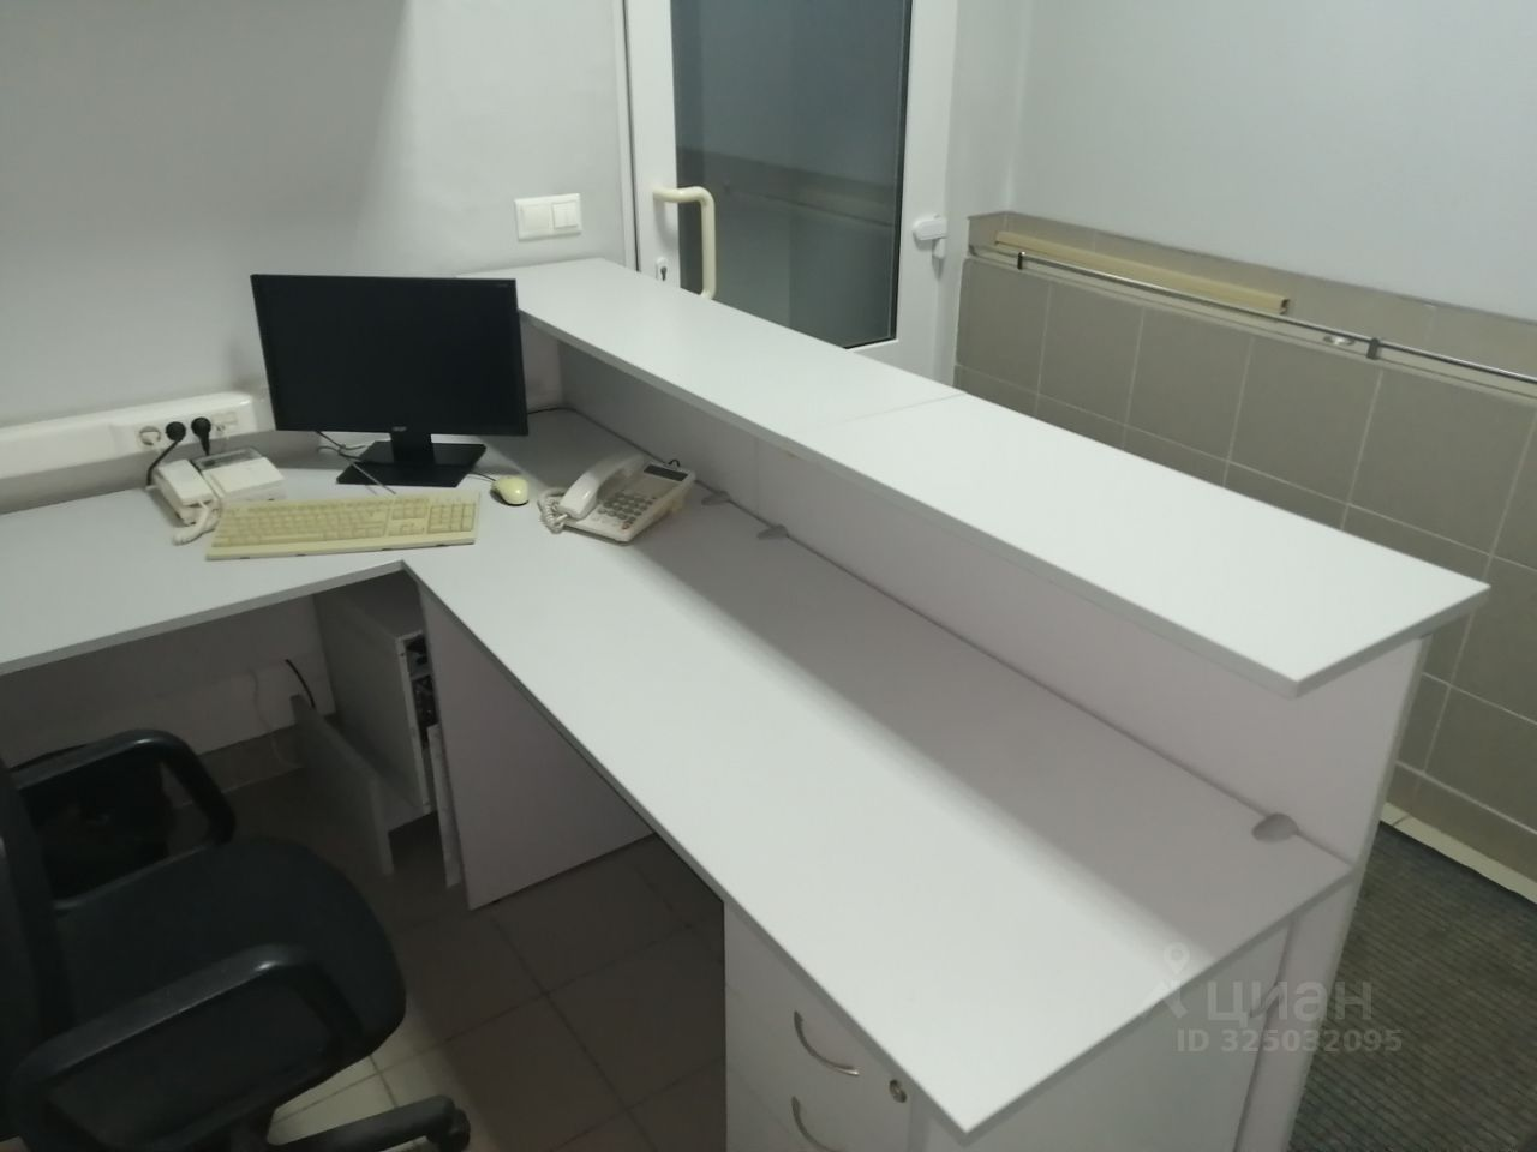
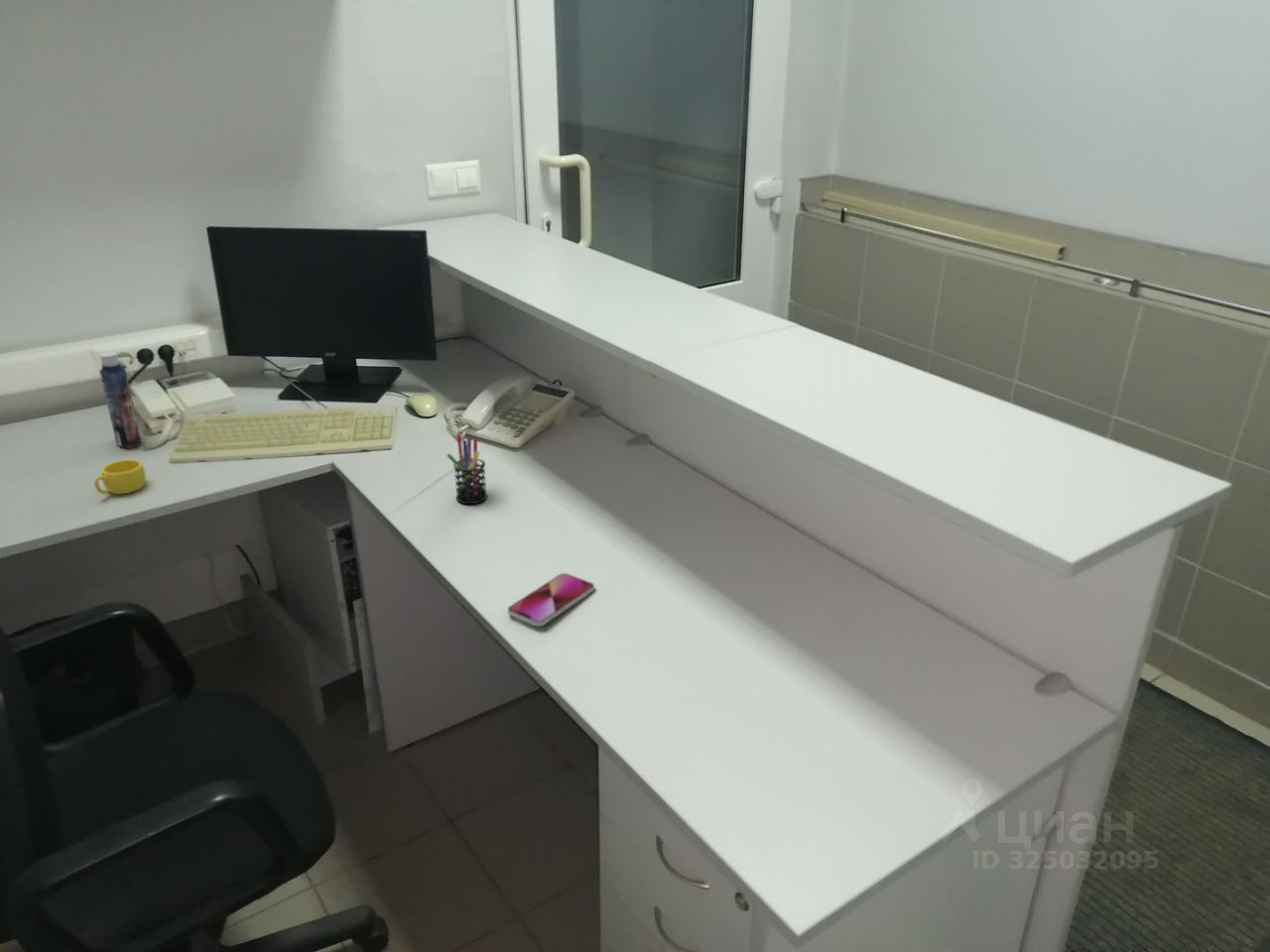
+ pen holder [445,433,488,505]
+ bottle [98,351,143,449]
+ smartphone [507,572,595,628]
+ cup [93,458,147,495]
